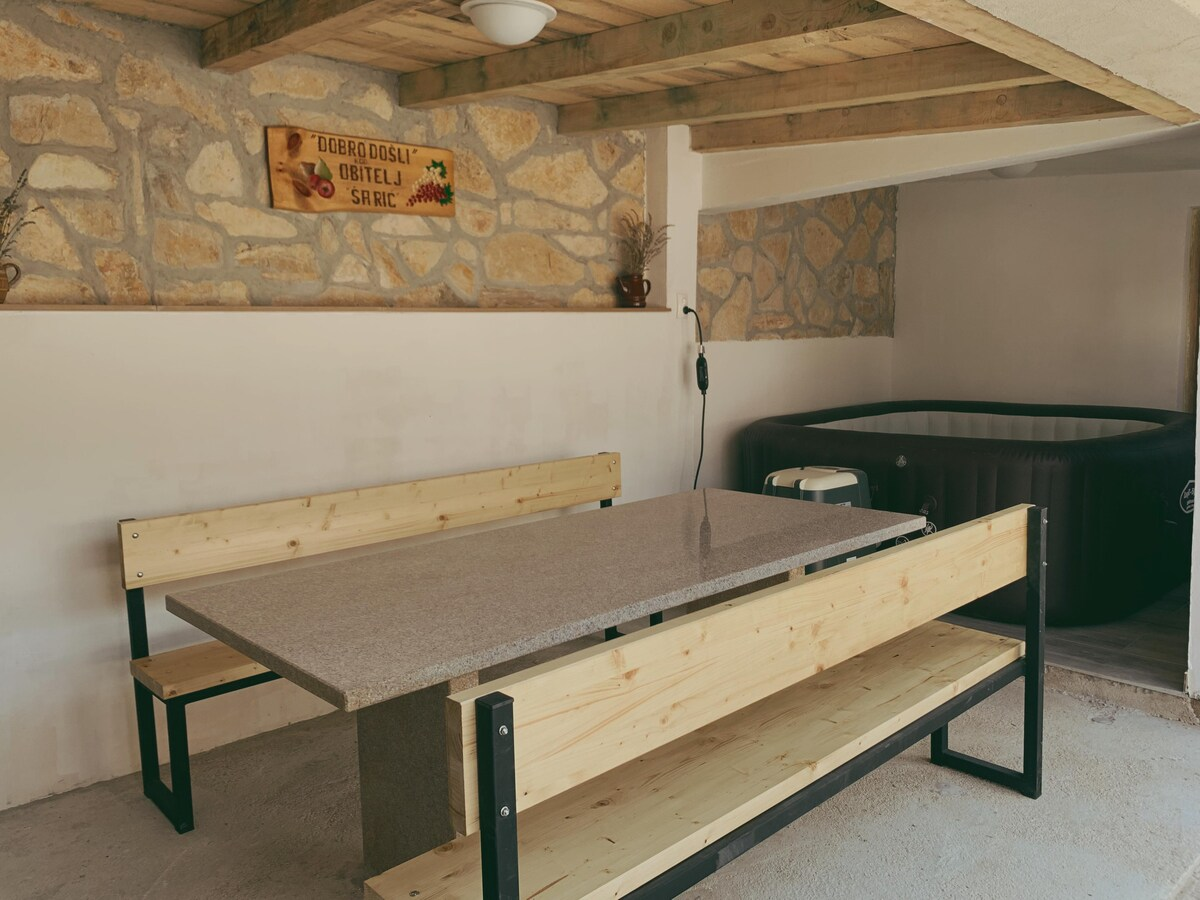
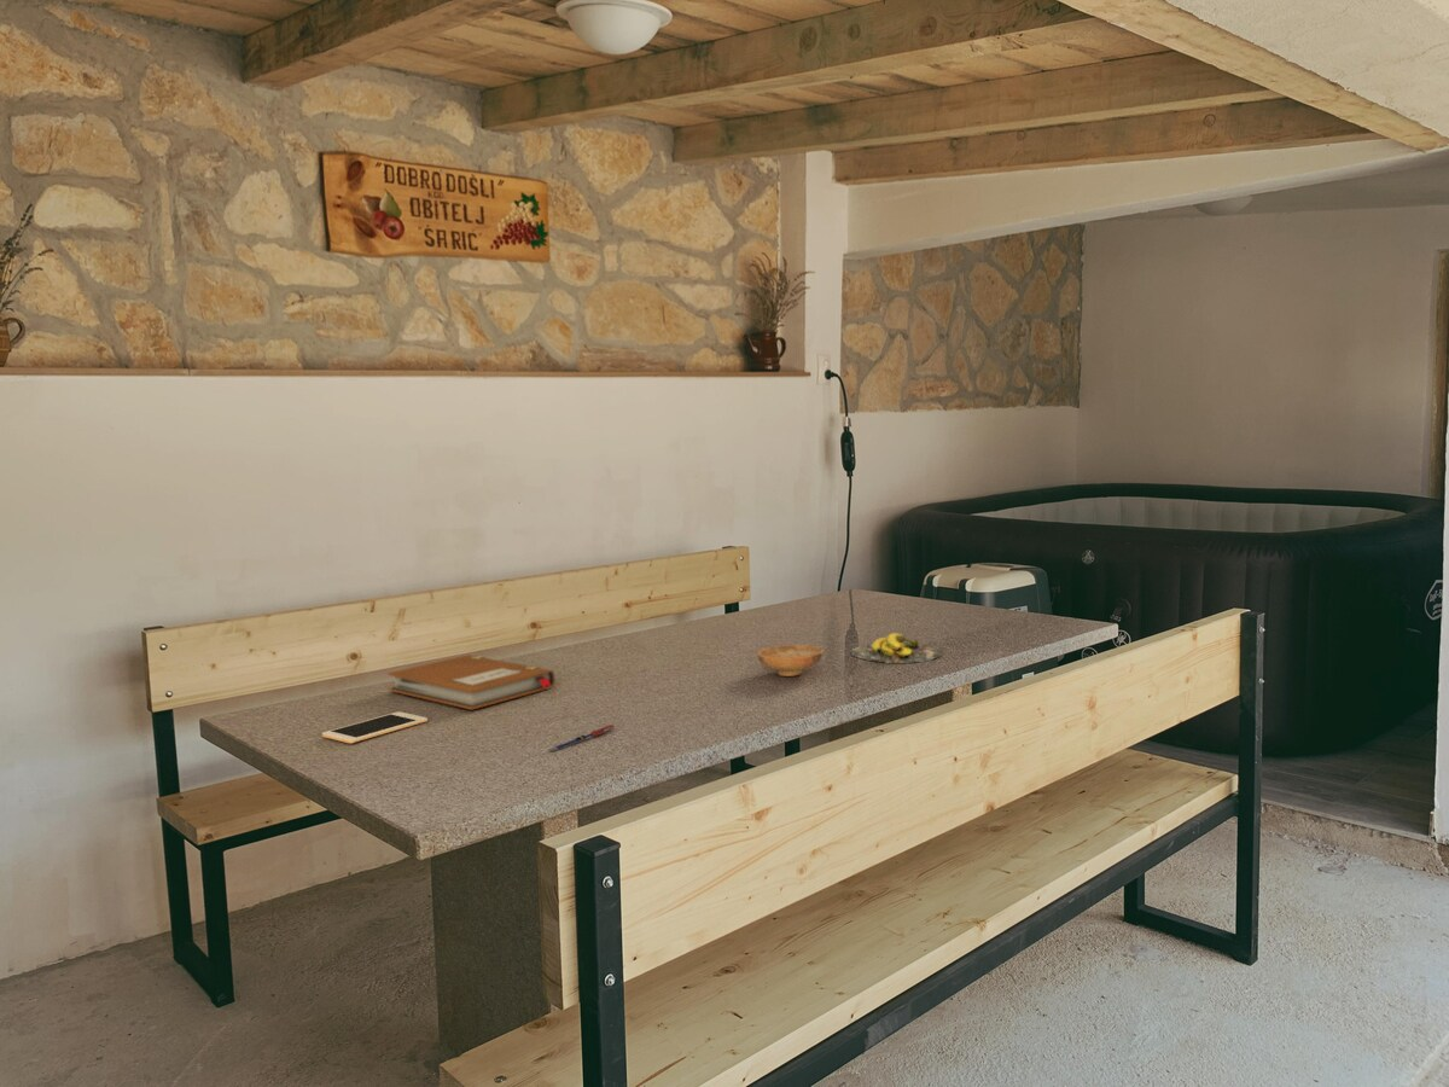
+ notebook [388,653,555,711]
+ pen [548,723,616,752]
+ cell phone [321,710,429,744]
+ banana [850,632,944,664]
+ bowl [756,644,825,678]
